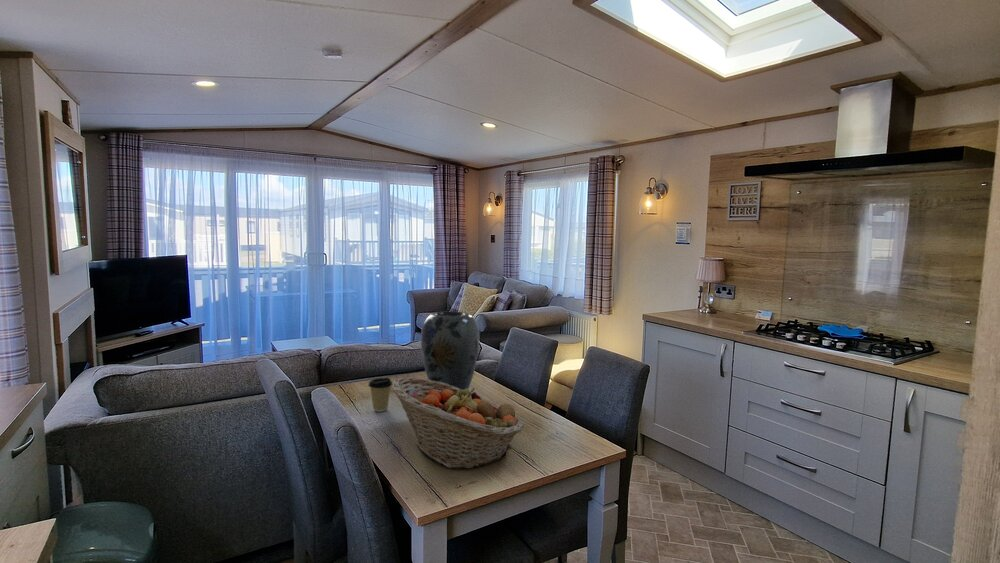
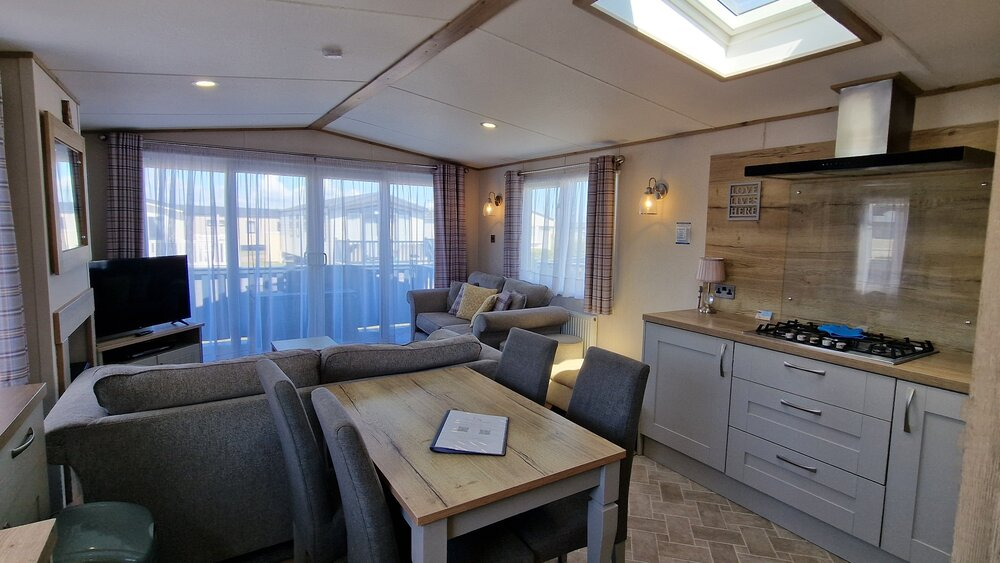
- coffee cup [368,376,393,413]
- vase [420,310,480,390]
- fruit basket [391,376,525,470]
